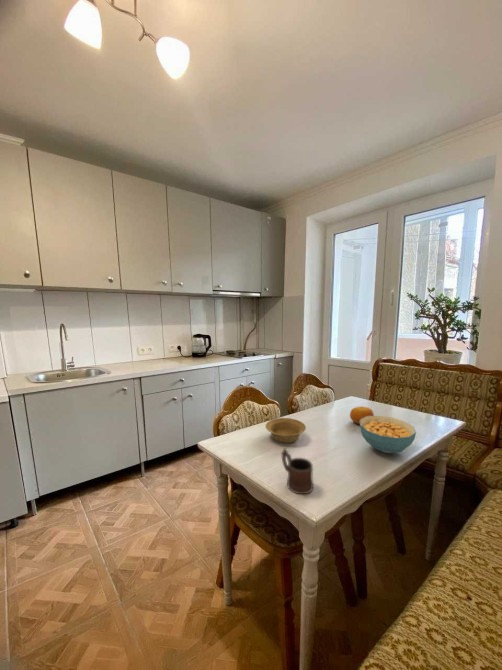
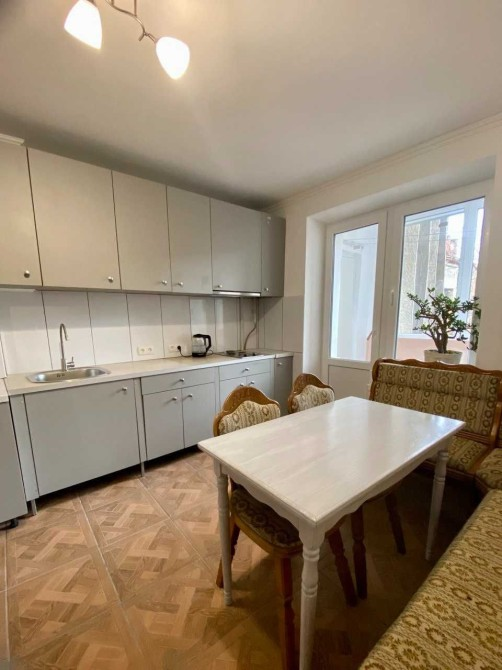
- cereal bowl [359,415,417,454]
- bowl [265,417,307,444]
- mug [281,447,314,495]
- fruit [349,406,375,425]
